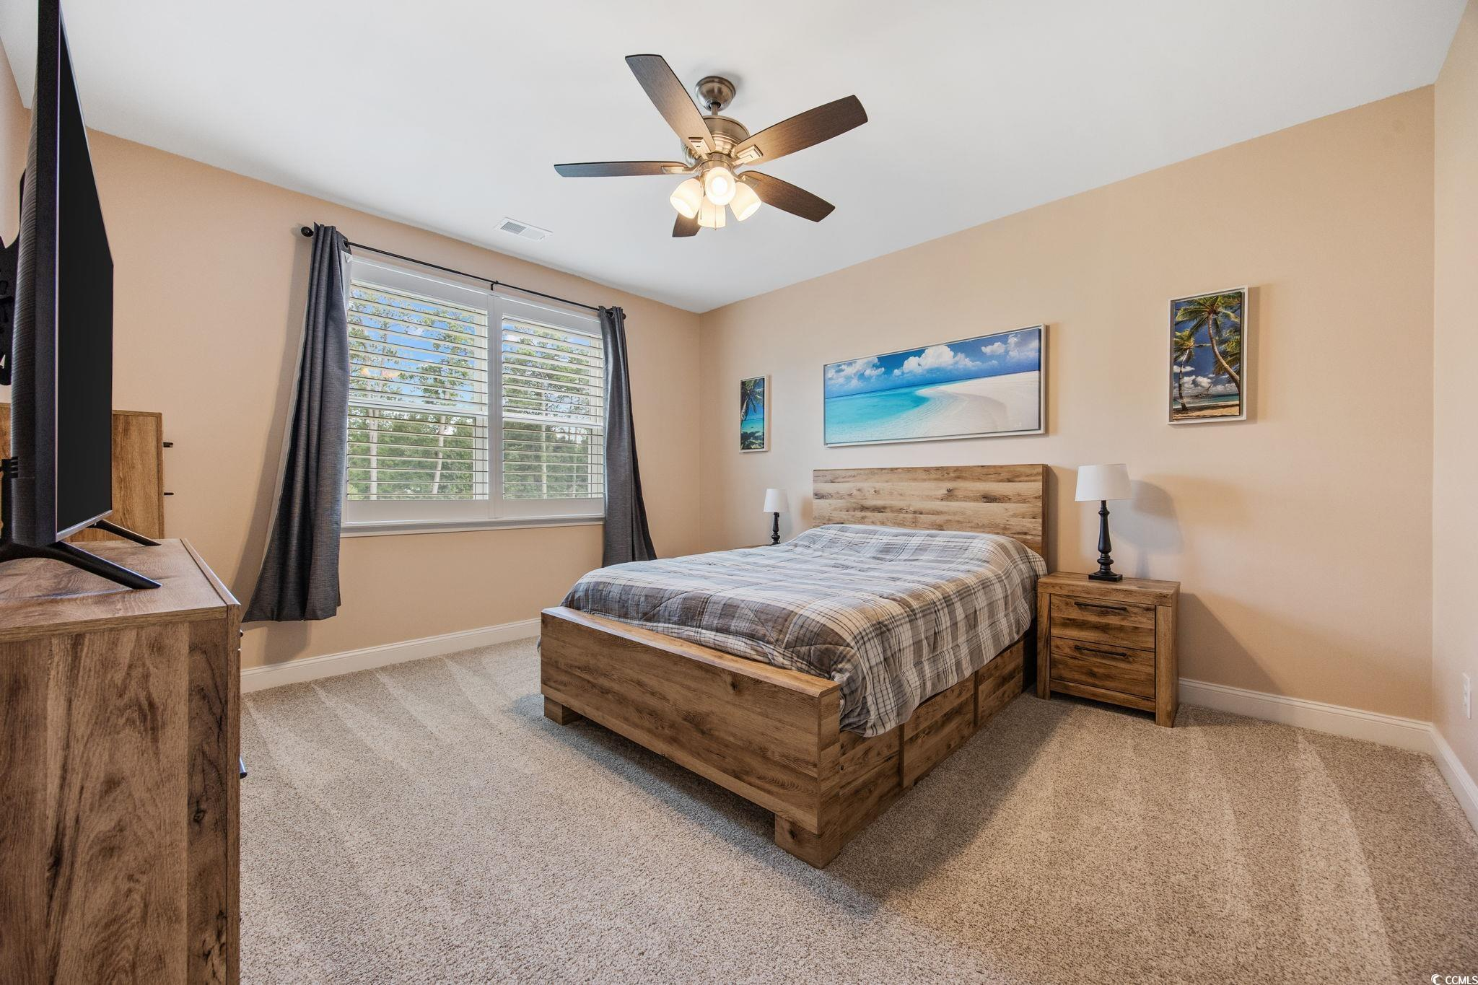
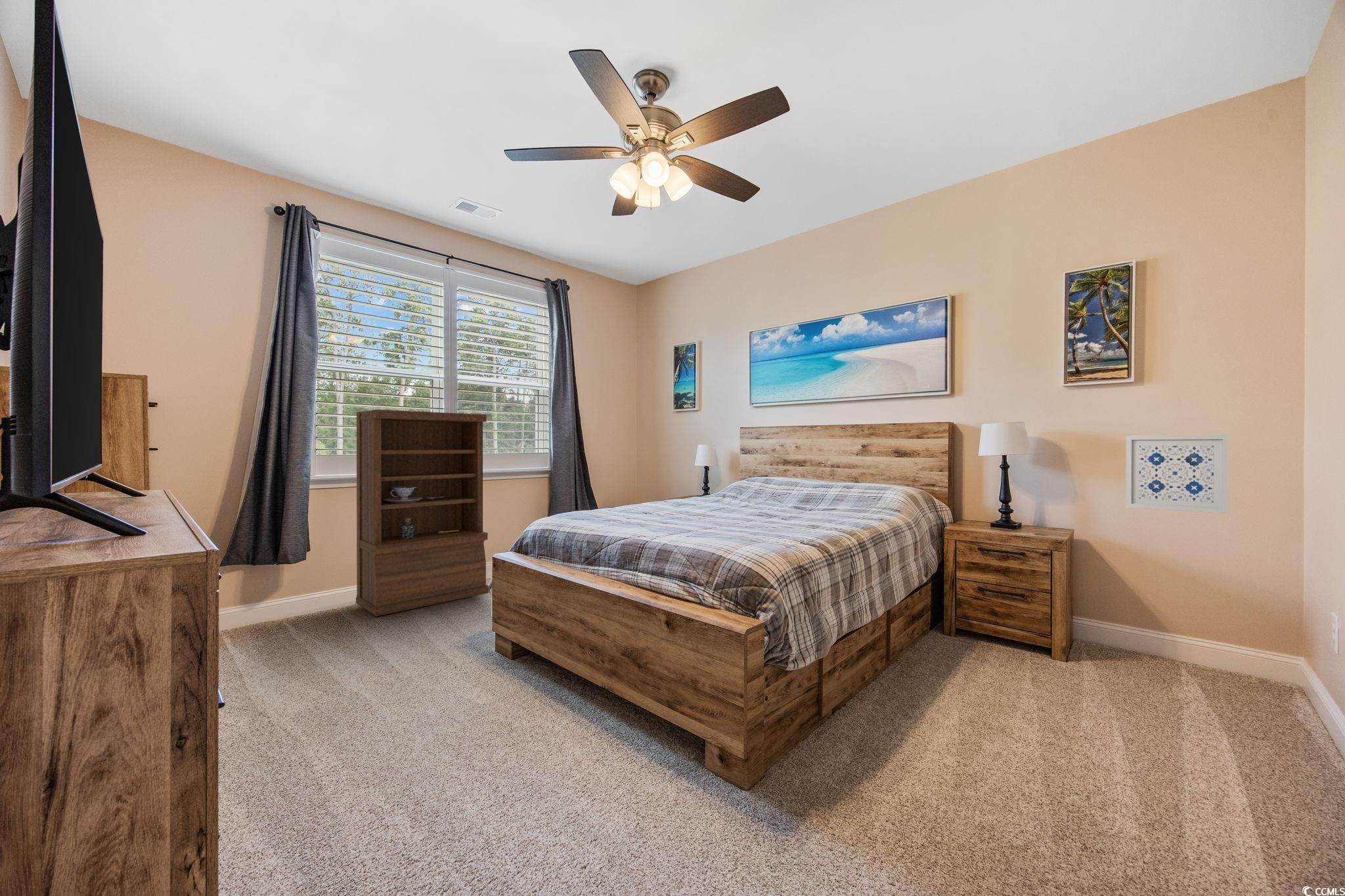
+ bookshelf [355,409,489,617]
+ wall art [1125,434,1230,515]
